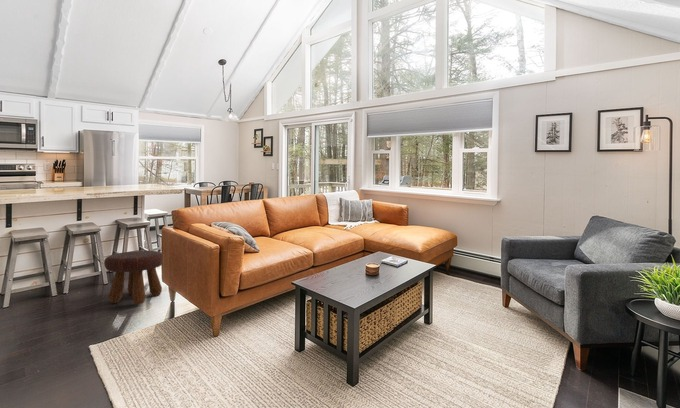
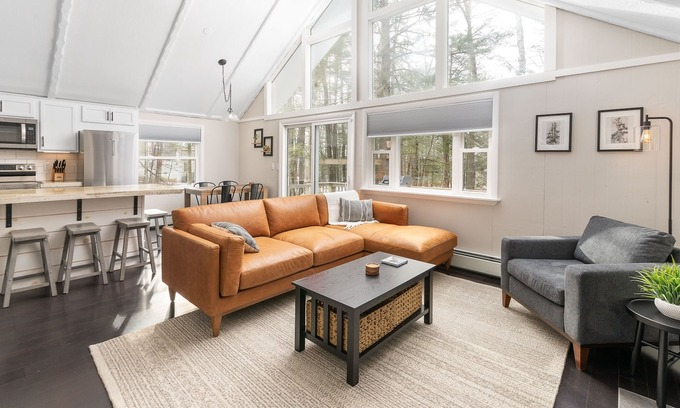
- footstool [103,250,163,305]
